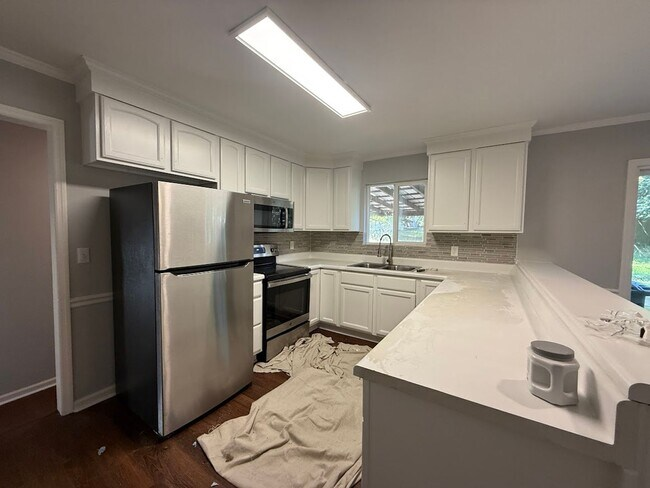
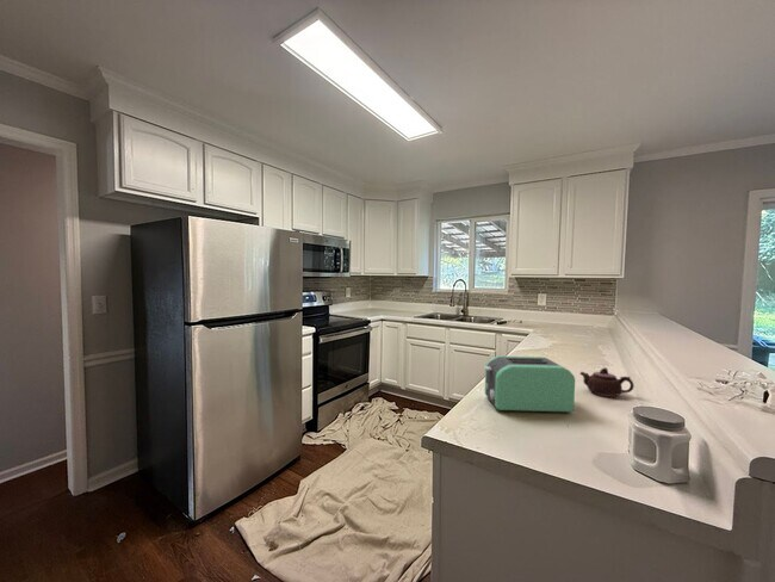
+ teapot [578,367,636,398]
+ toaster [483,354,576,414]
